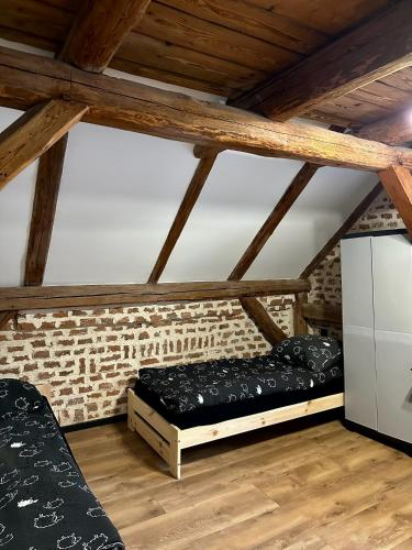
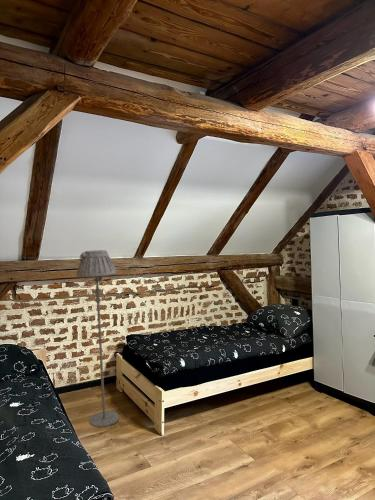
+ floor lamp [76,249,120,428]
